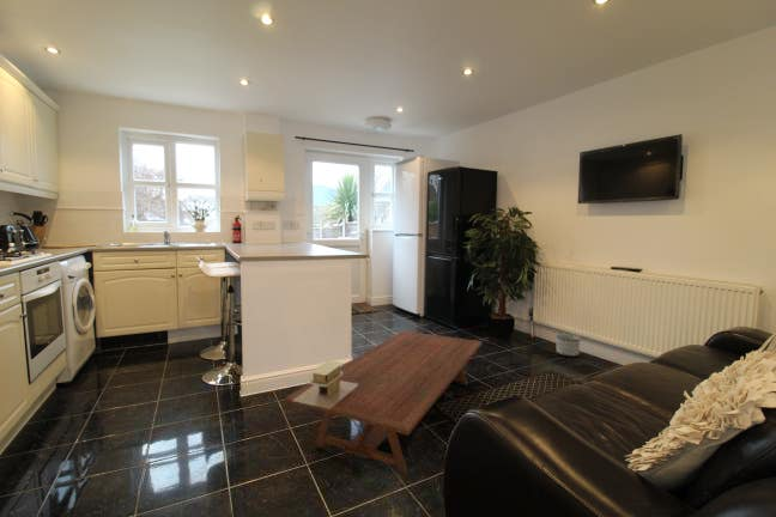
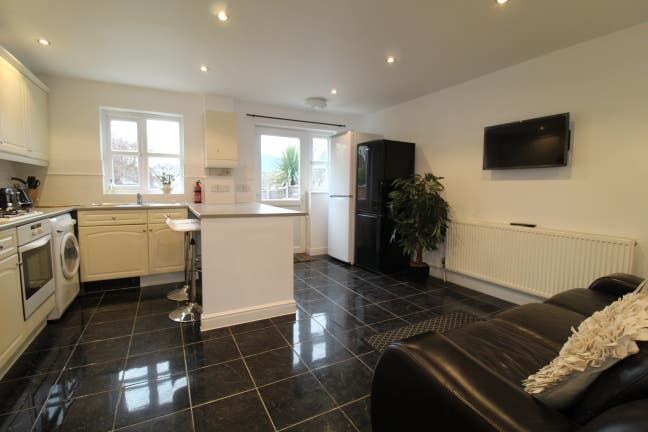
- planter [556,333,581,358]
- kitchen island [292,359,358,409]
- coffee table [284,329,484,476]
